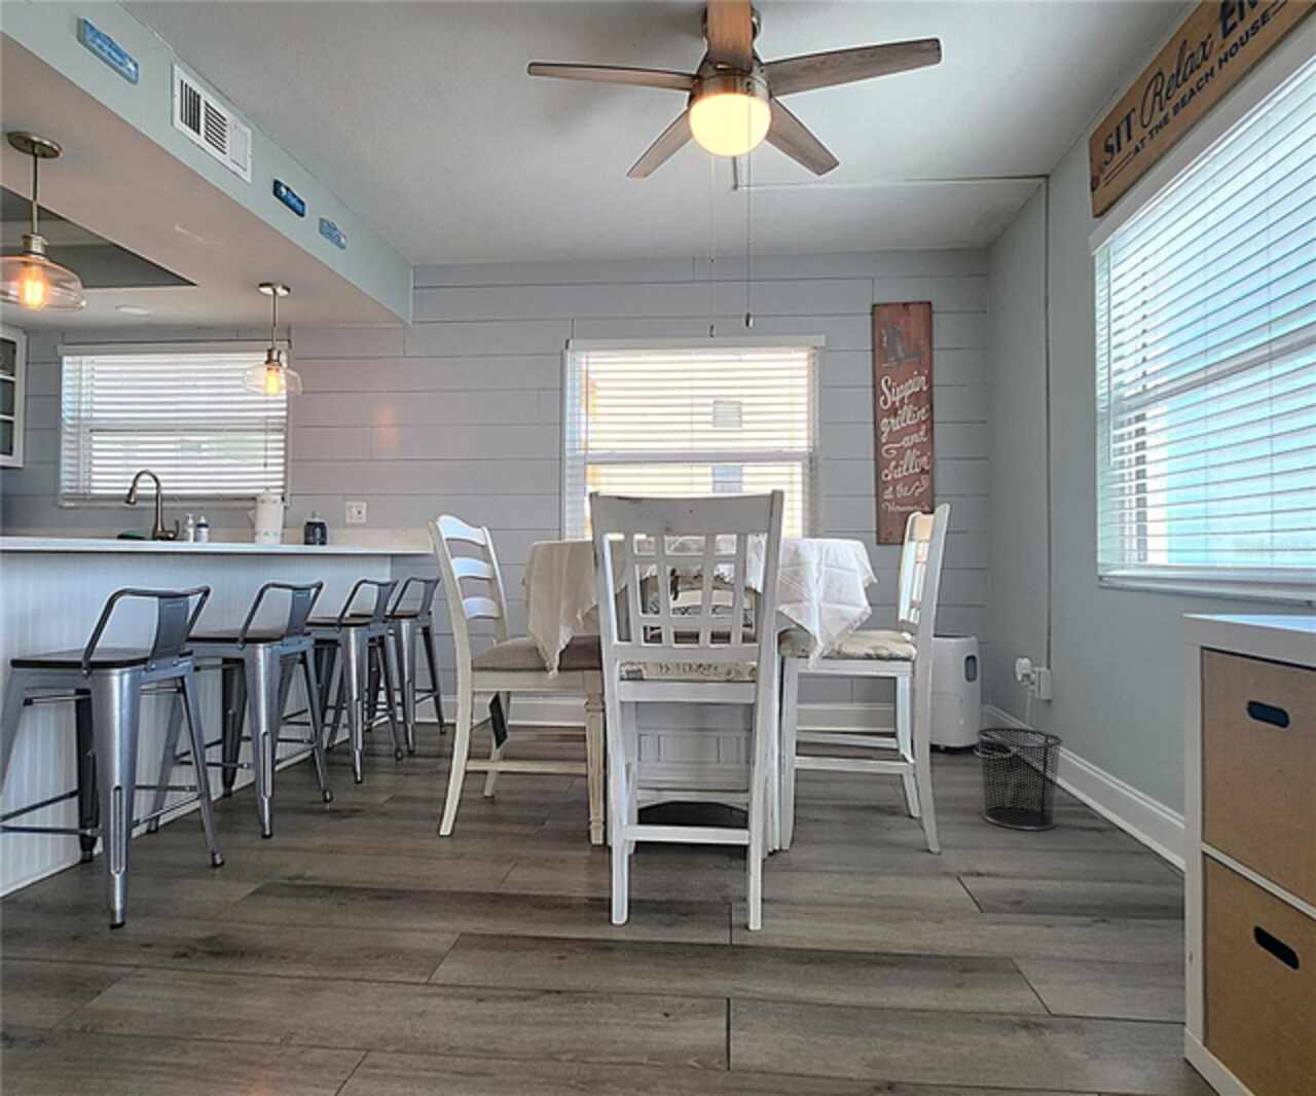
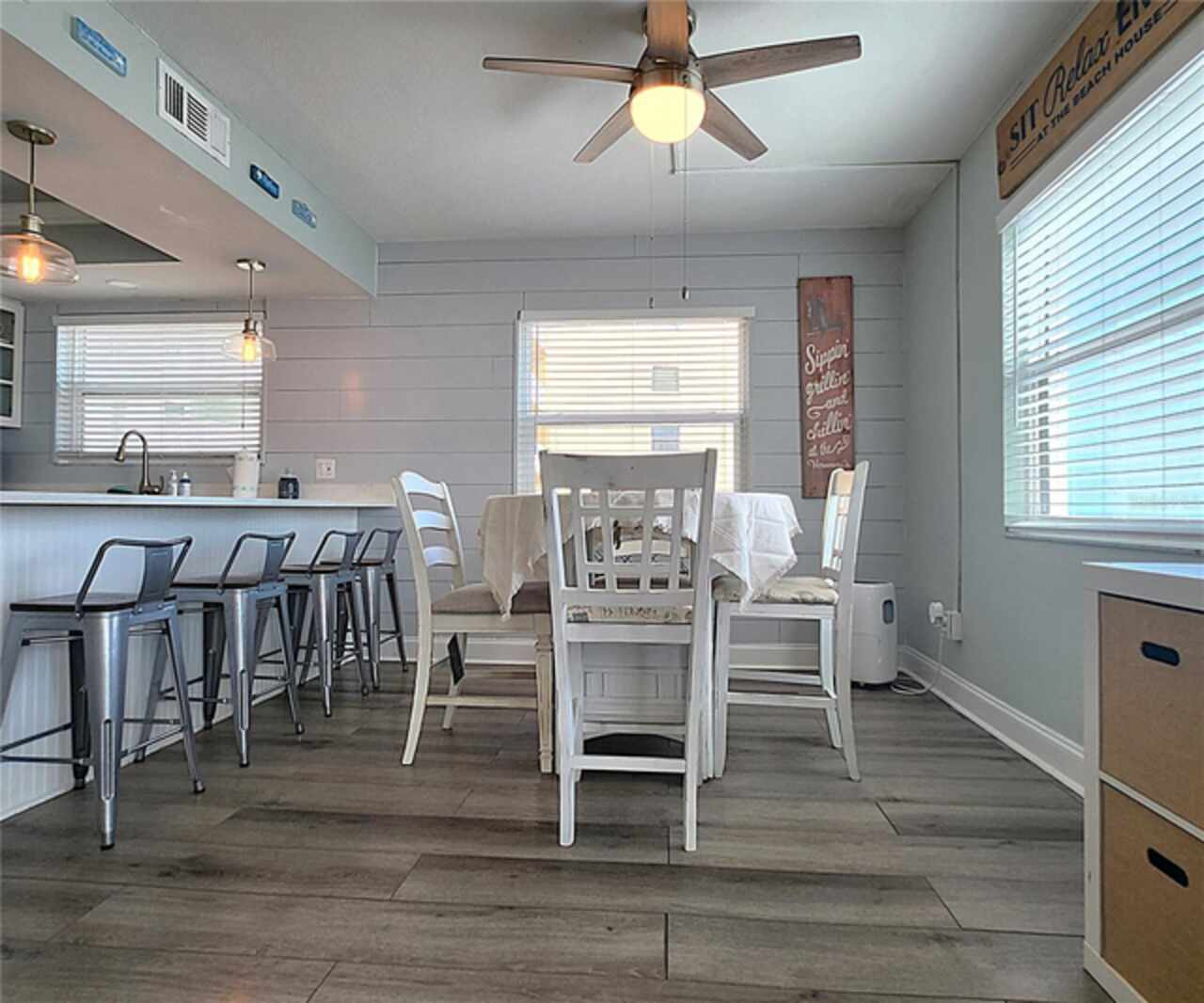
- waste bin [975,726,1065,832]
